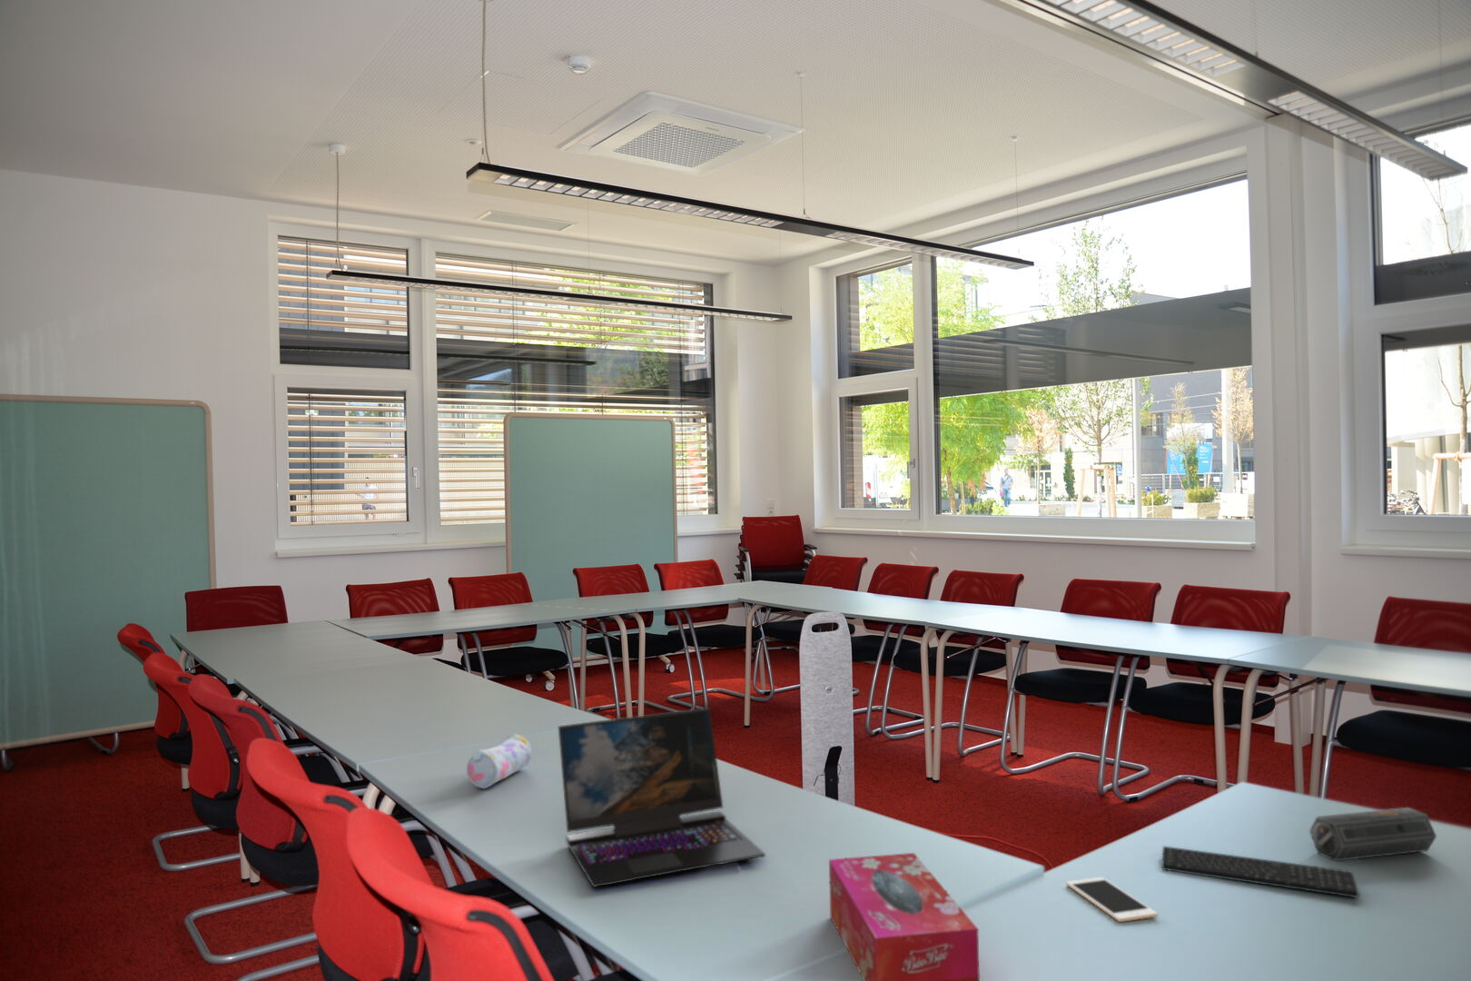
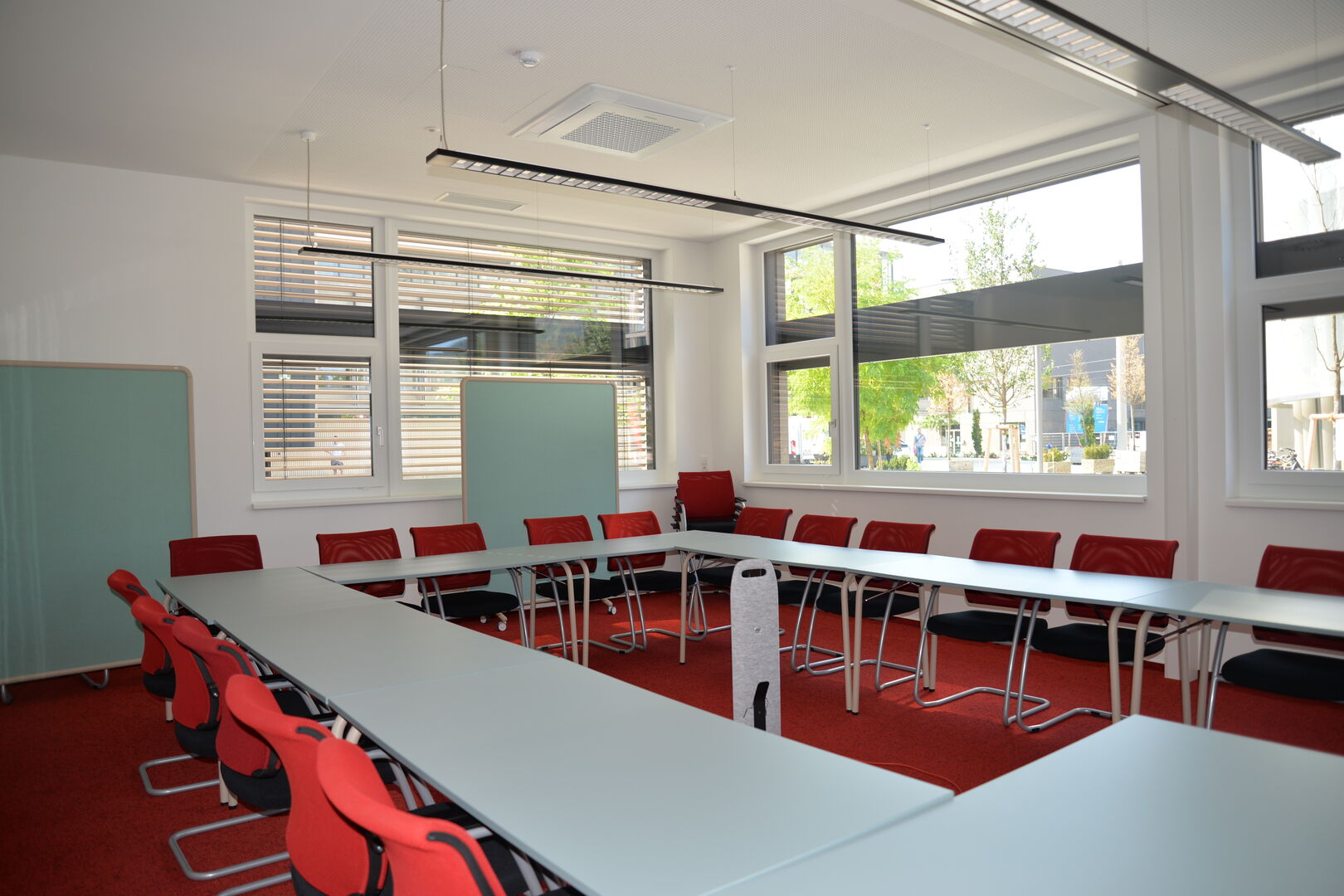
- cell phone [1065,877,1159,923]
- speaker [1308,807,1437,862]
- tissue box [829,852,981,981]
- keyboard [1160,845,1360,899]
- laptop [557,707,766,888]
- pencil case [466,734,532,789]
